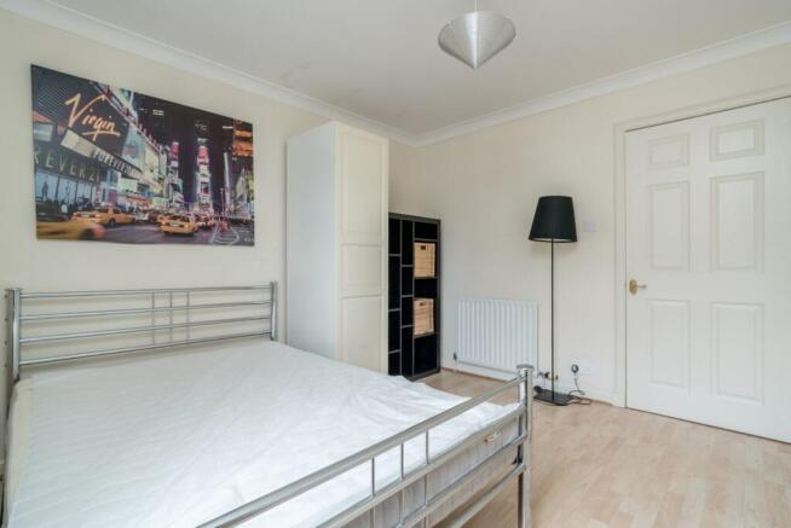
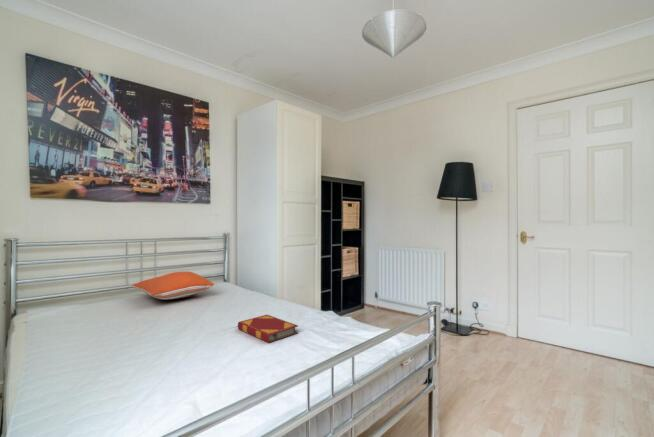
+ pillow [131,271,215,301]
+ hardback book [237,314,299,344]
